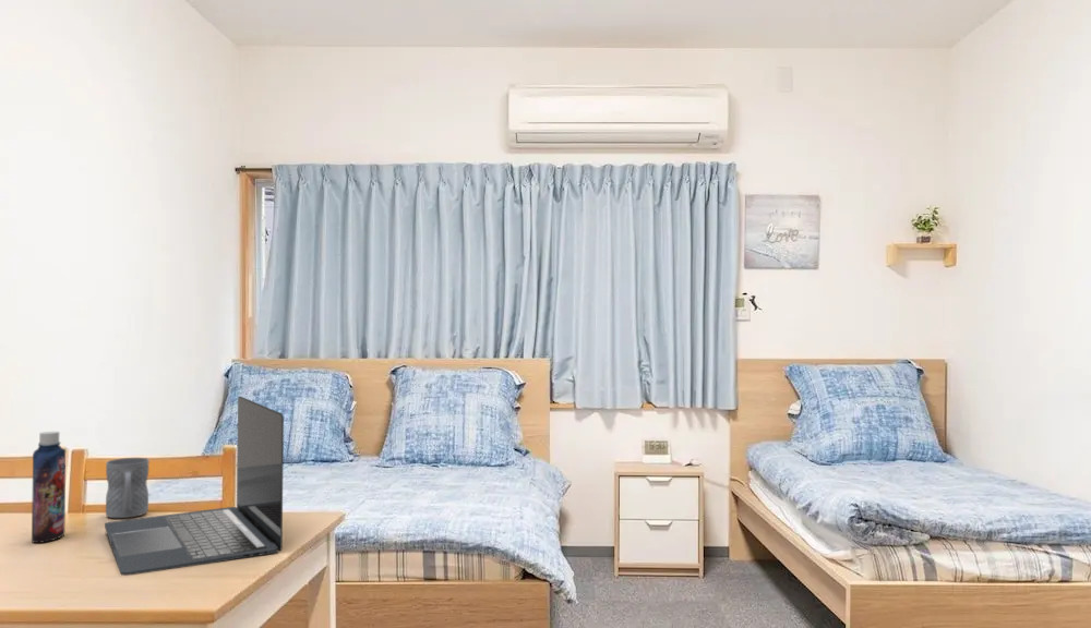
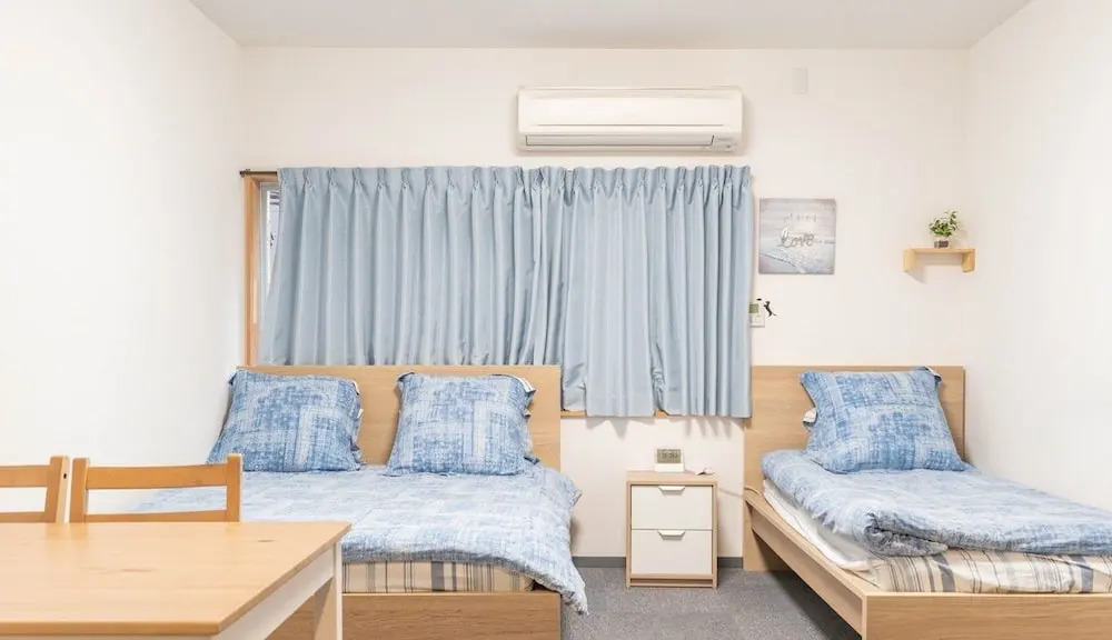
- laptop [104,395,285,577]
- mug [105,457,151,519]
- bottle [31,431,67,544]
